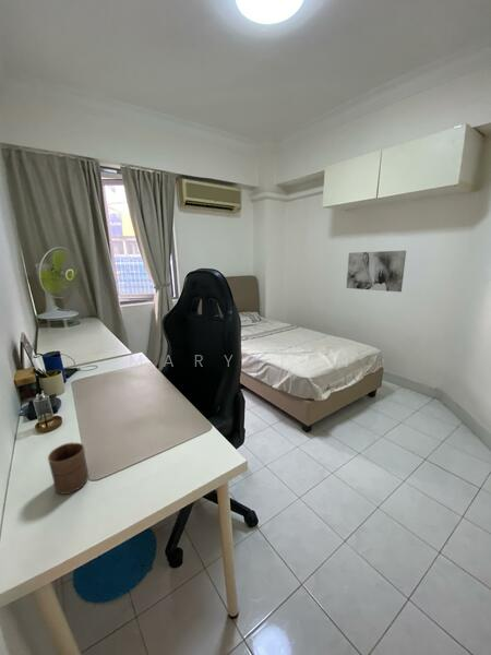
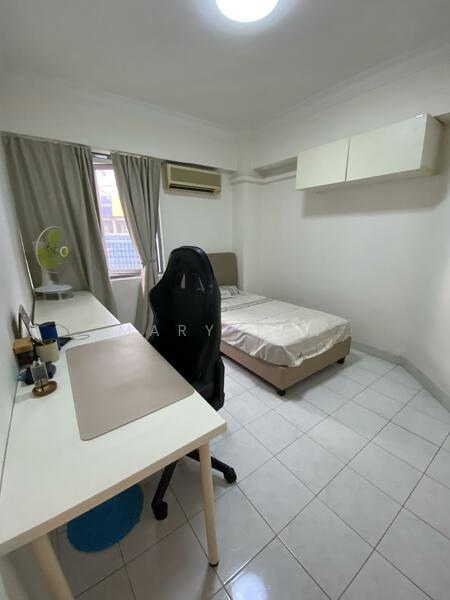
- wall art [345,250,407,293]
- cup [47,441,89,496]
